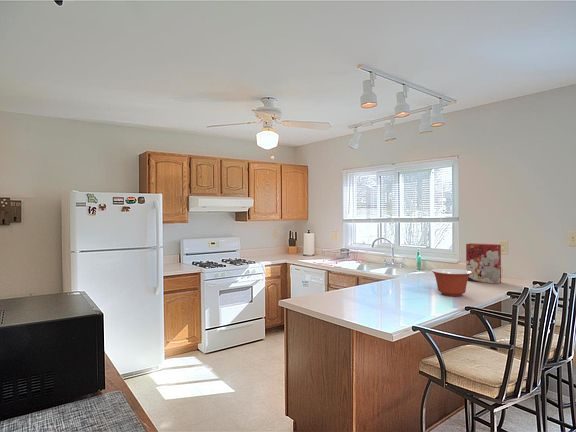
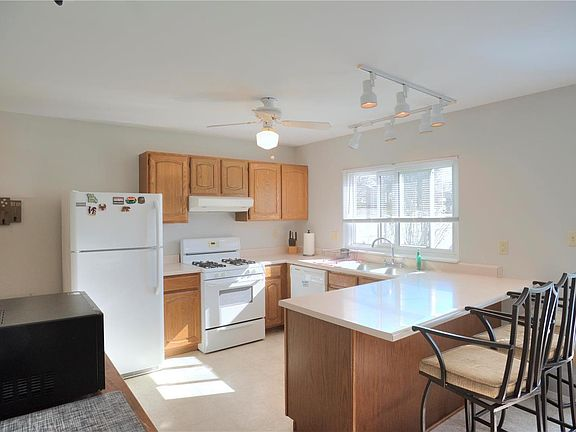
- cereal box [465,242,502,285]
- mixing bowl [431,268,472,297]
